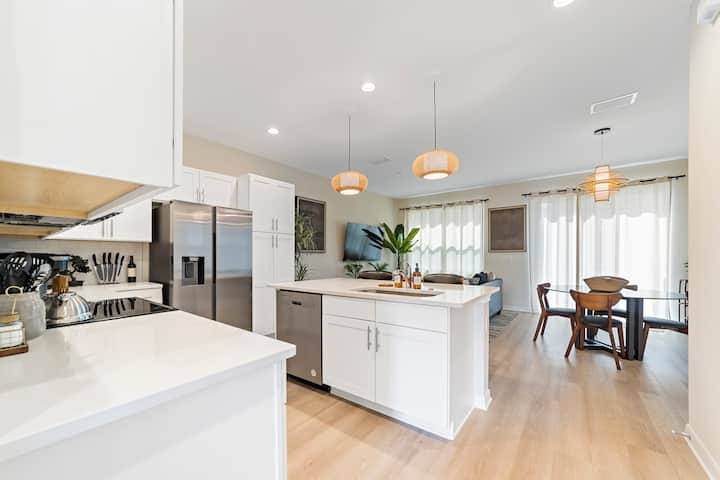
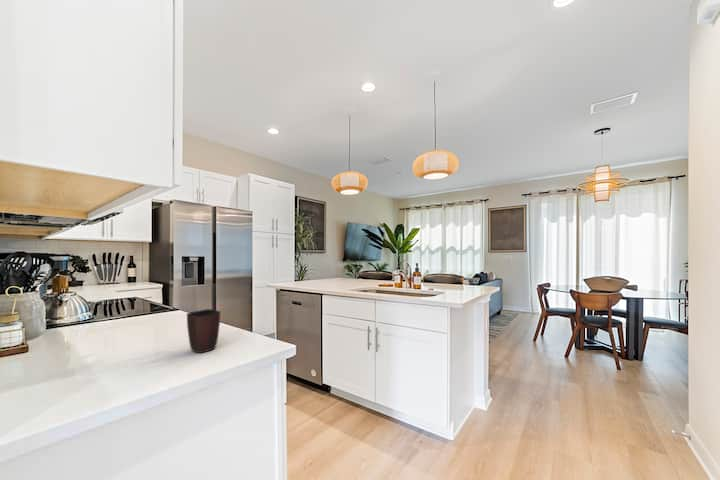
+ mug [186,308,222,354]
